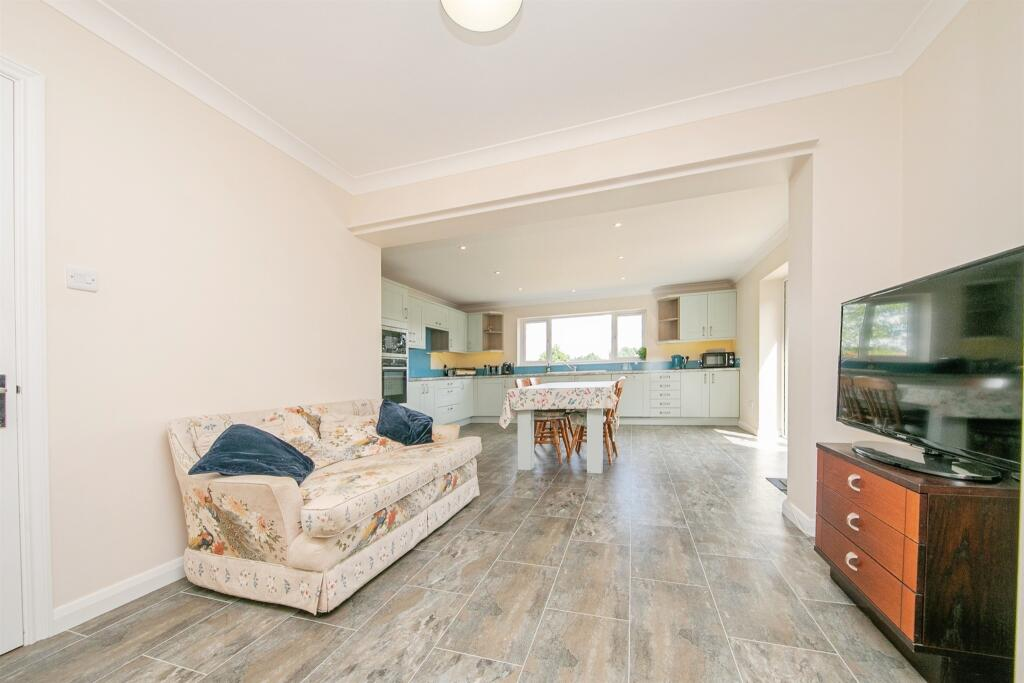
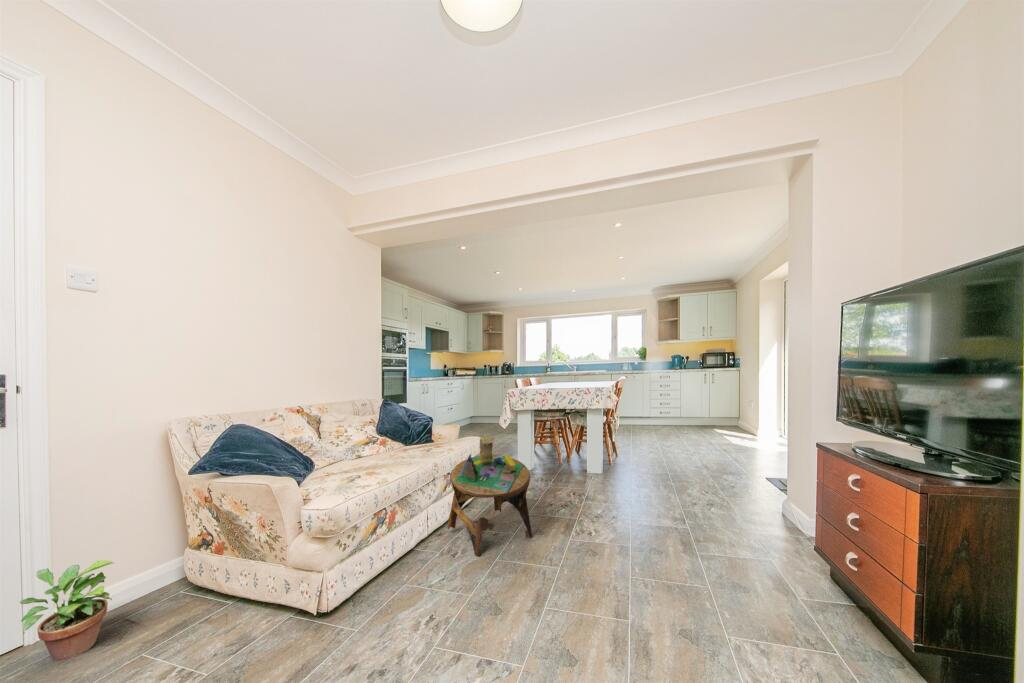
+ side table [446,436,533,558]
+ potted plant [18,560,116,662]
